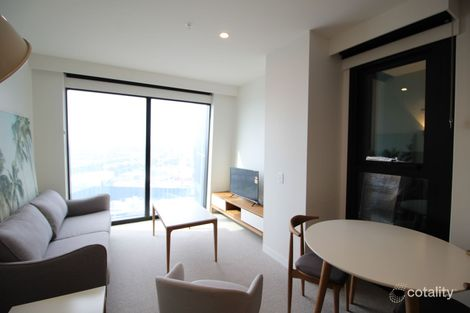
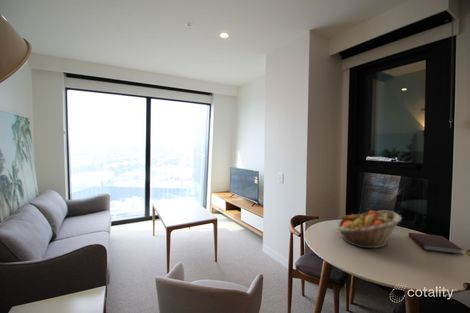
+ fruit basket [336,210,403,249]
+ notebook [407,232,465,256]
